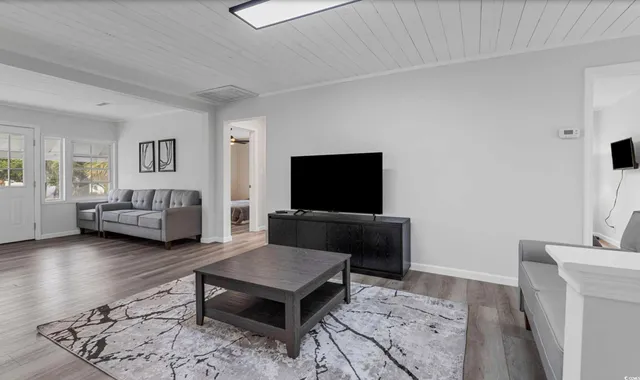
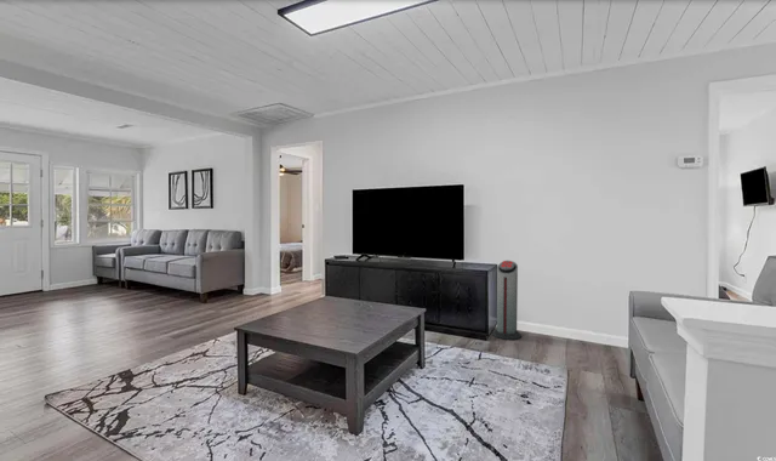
+ air purifier [491,260,523,341]
